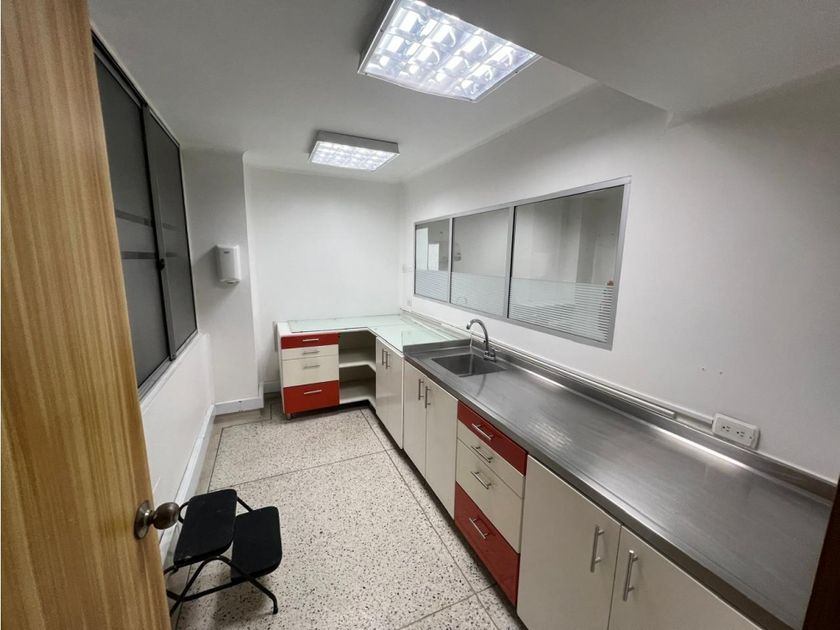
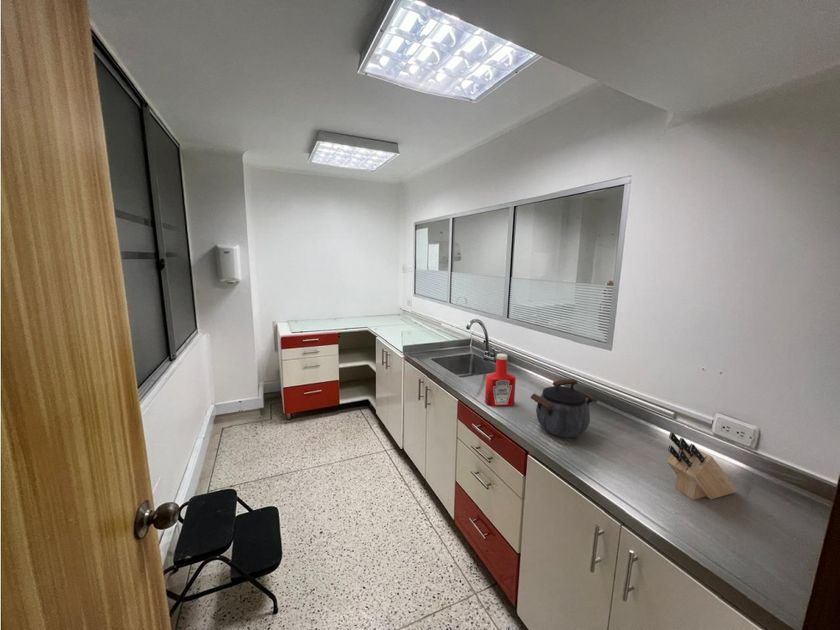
+ kettle [530,378,598,439]
+ knife block [666,431,739,501]
+ soap bottle [484,353,517,407]
